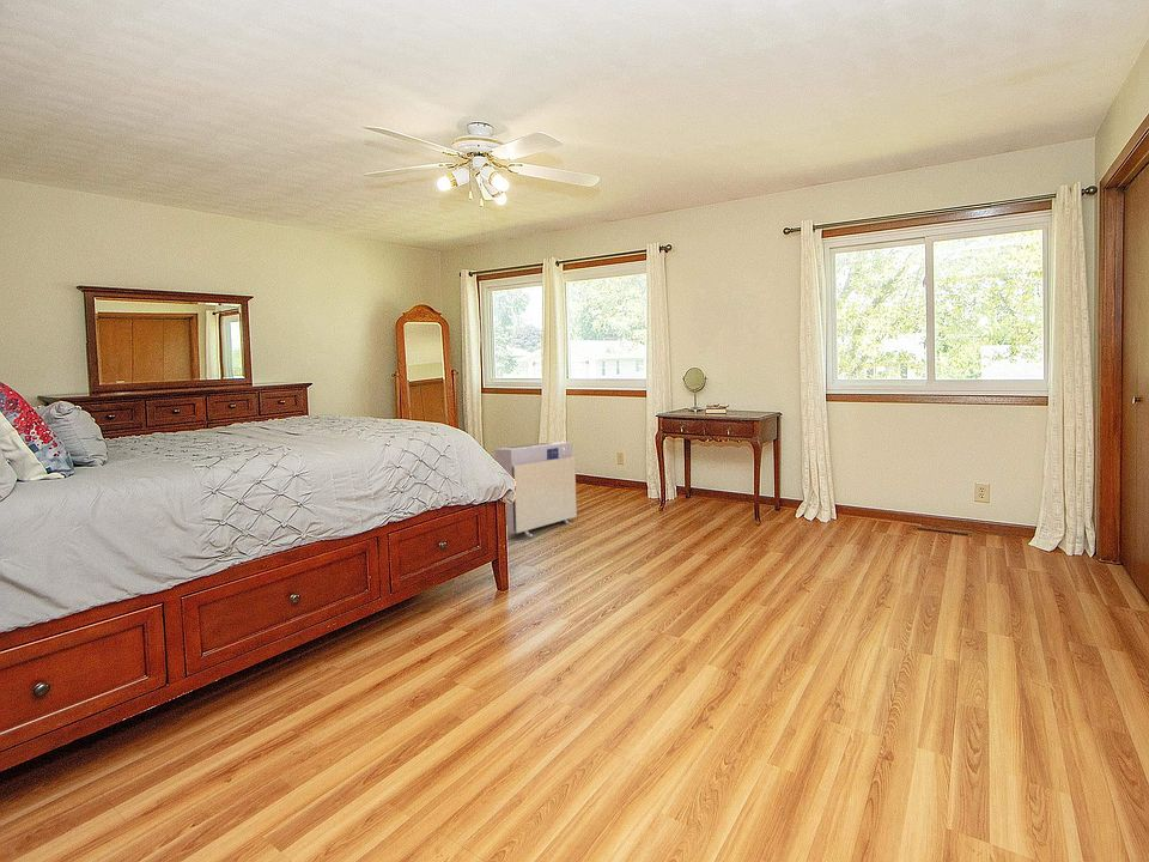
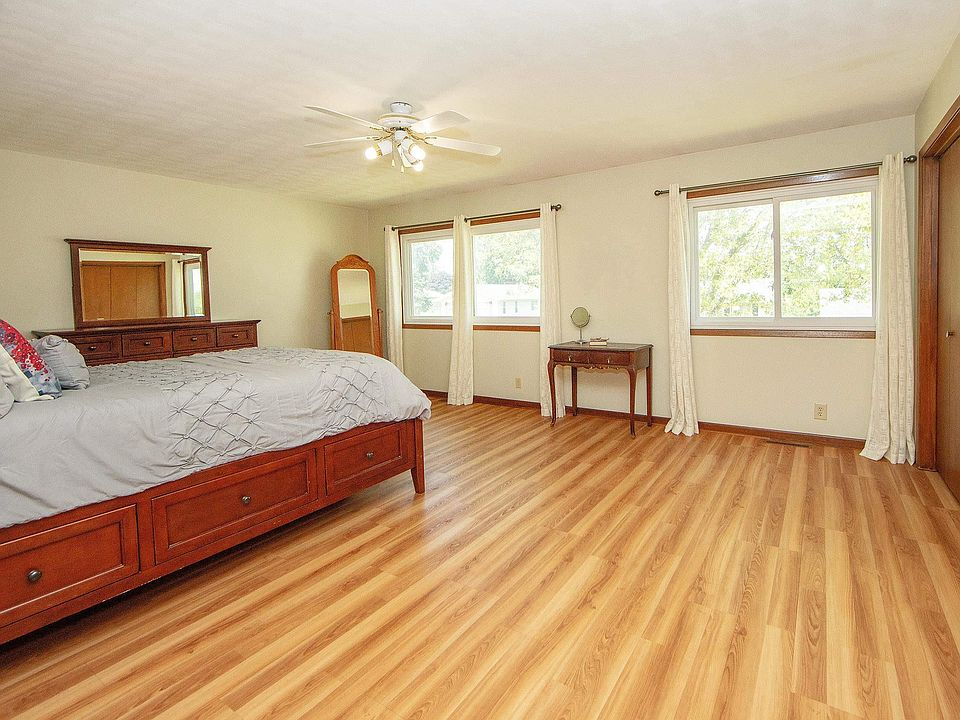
- air purifier [493,442,578,538]
